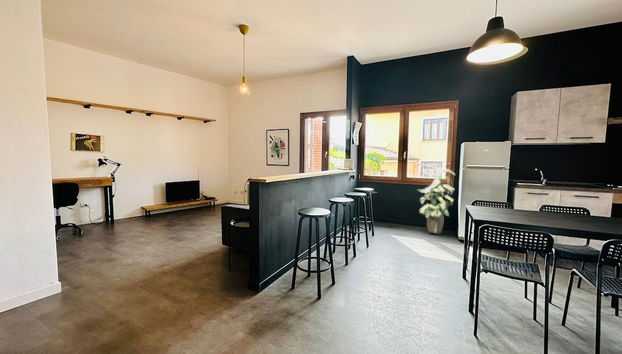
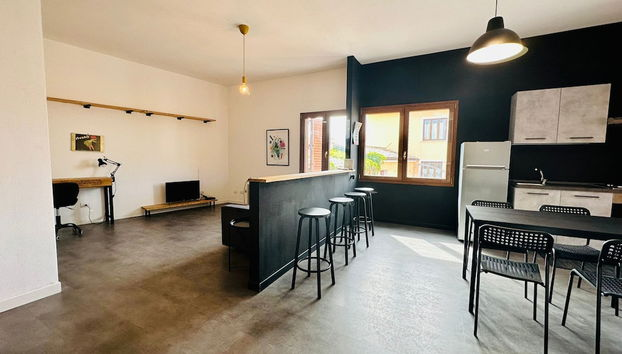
- indoor plant [416,163,456,235]
